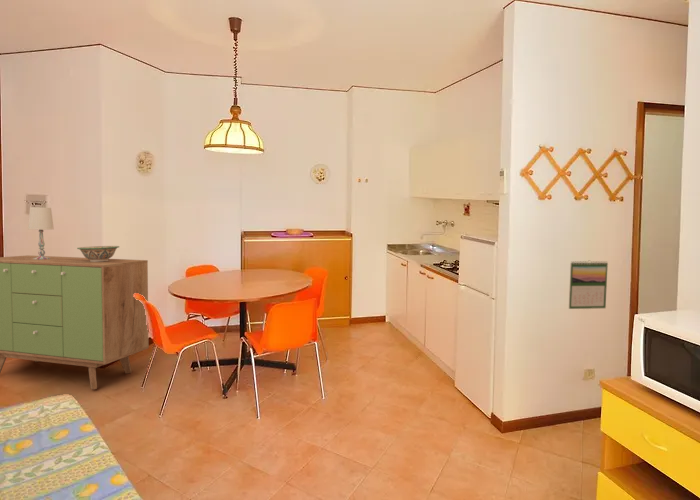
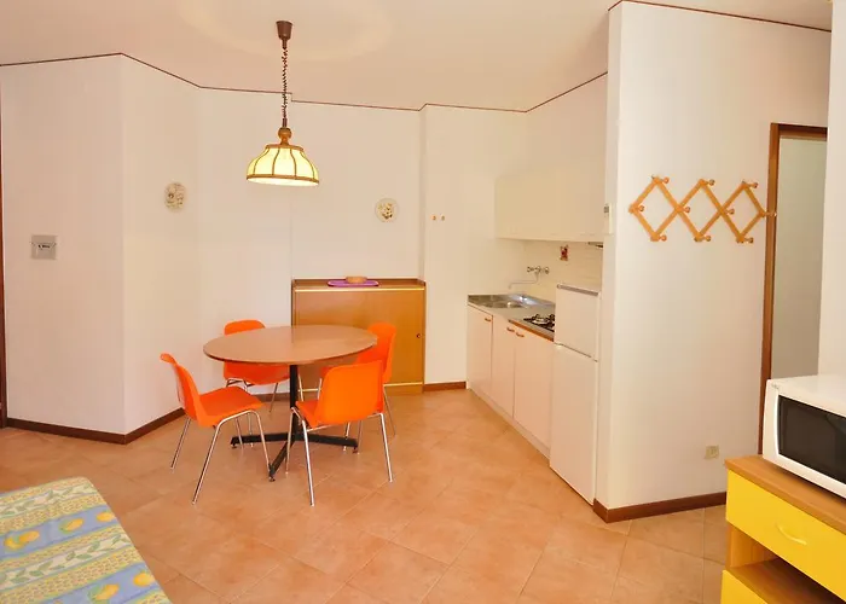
- calendar [568,260,609,310]
- sideboard [0,254,150,391]
- table lamp [27,206,55,260]
- decorative bowl [76,245,120,262]
